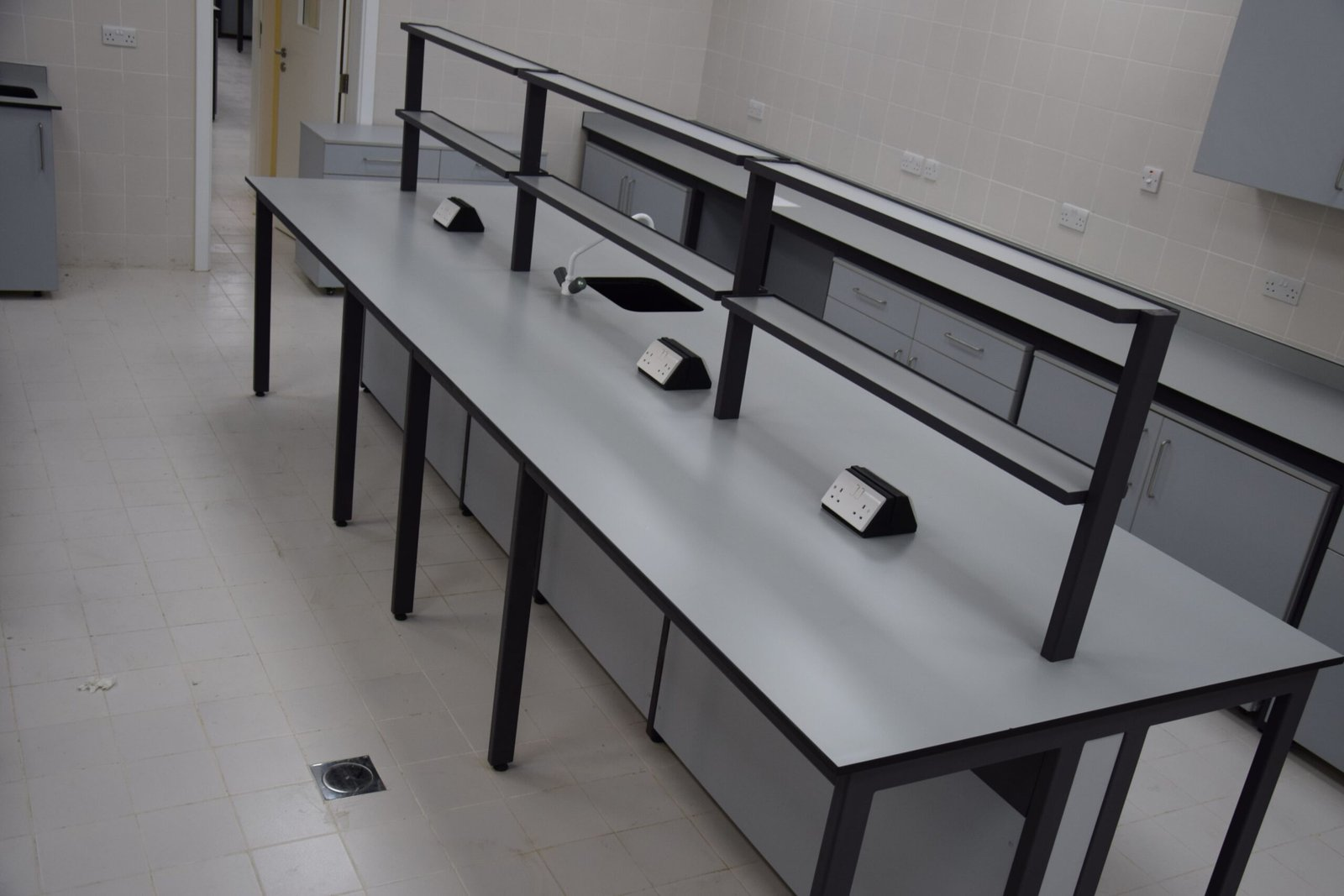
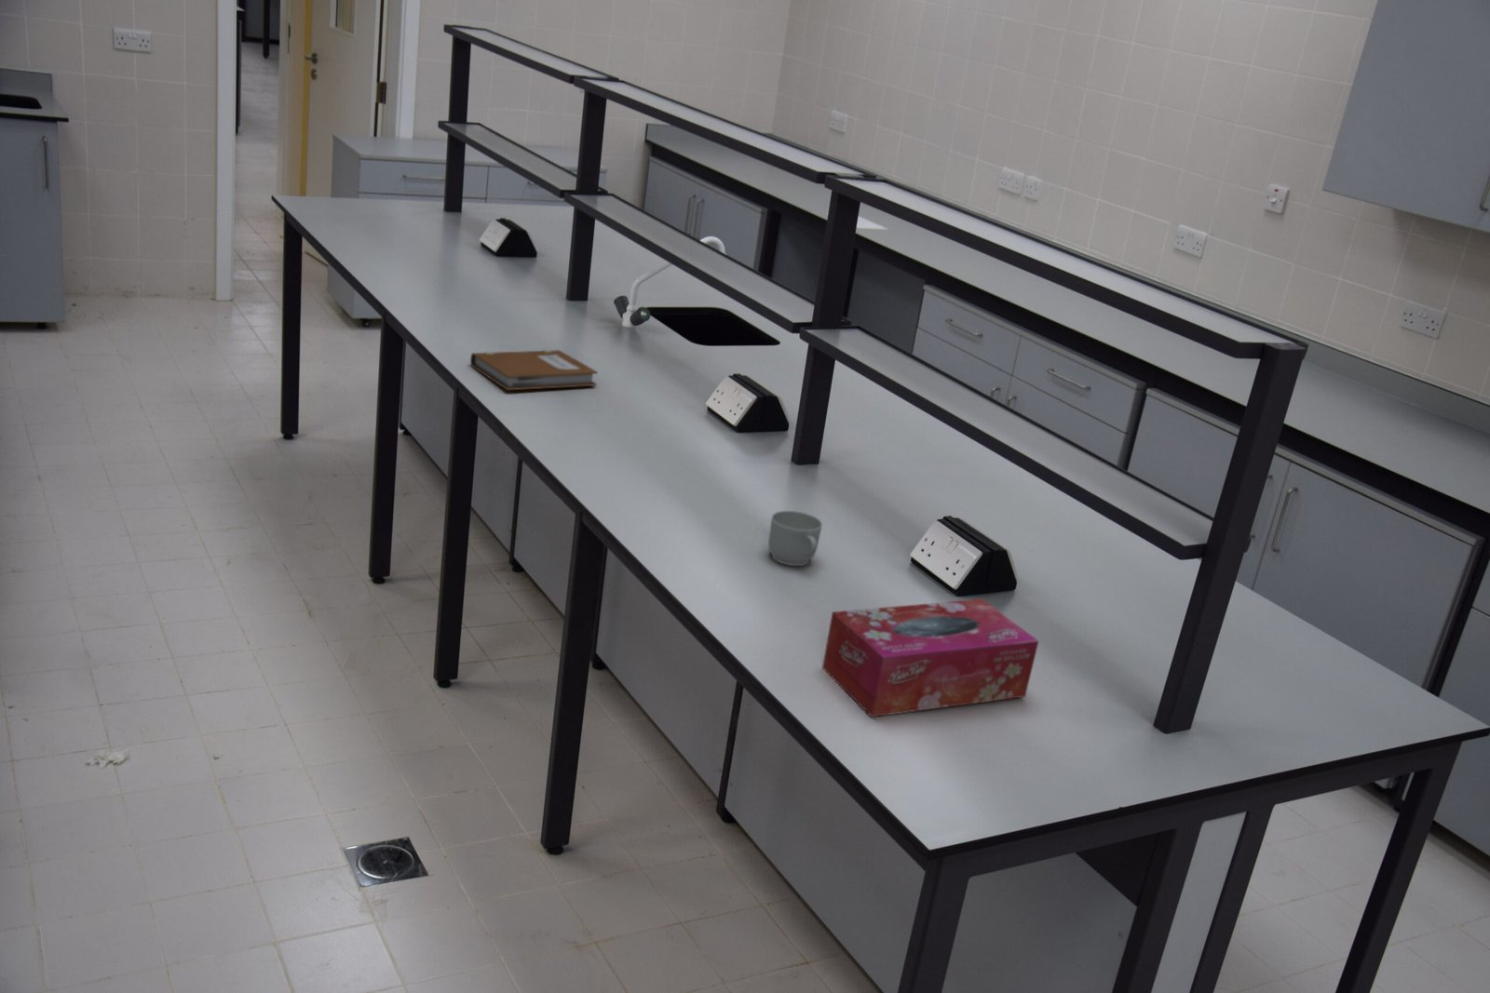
+ notebook [469,349,599,391]
+ tissue box [821,598,1040,717]
+ mug [767,510,824,566]
